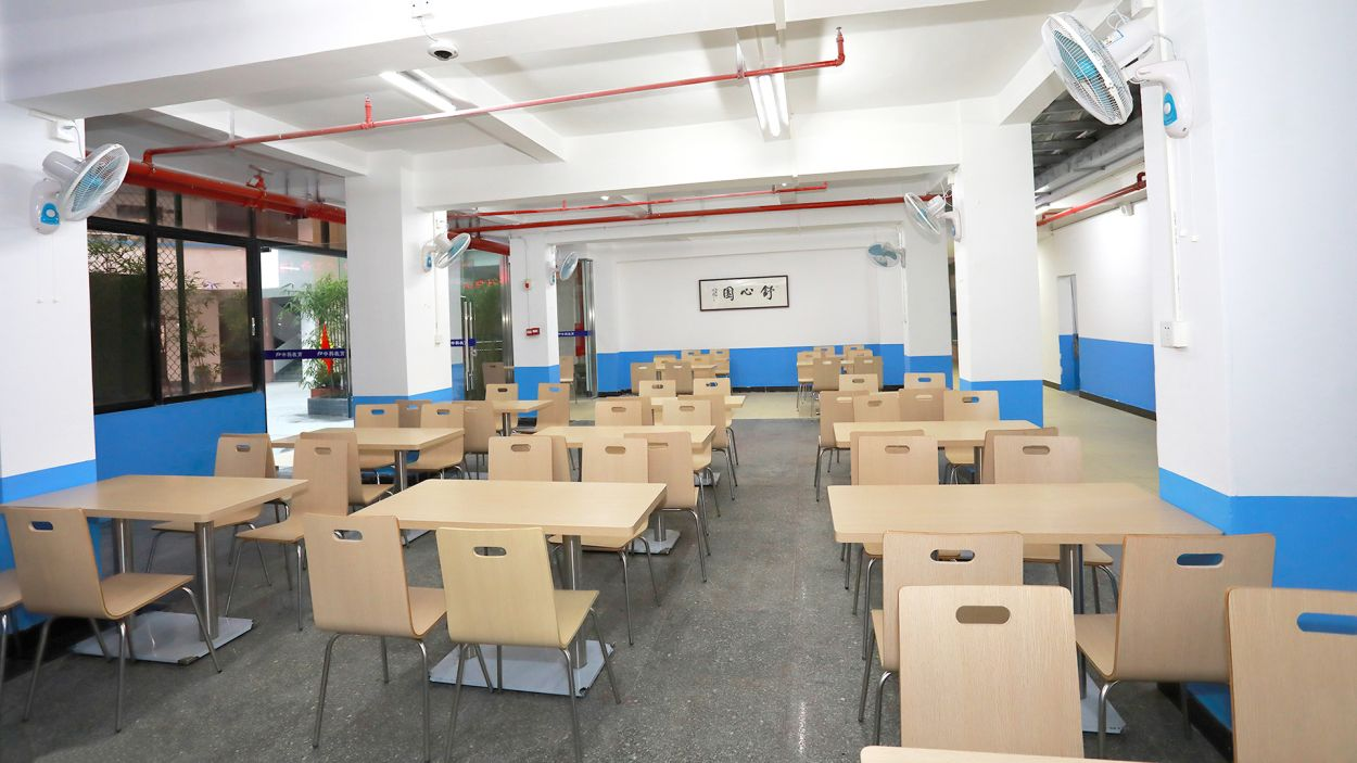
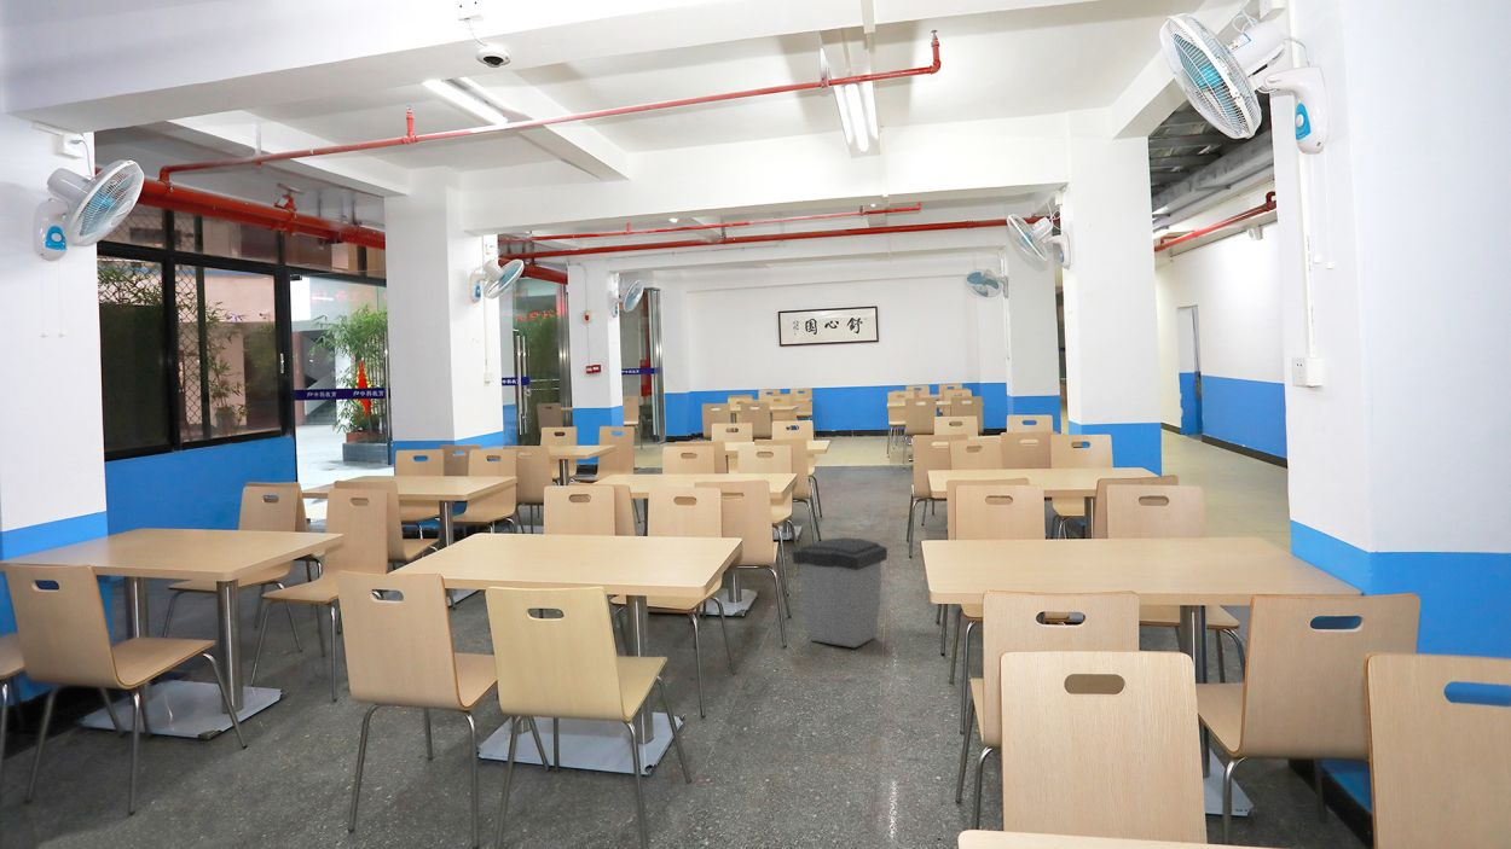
+ trash can [791,536,888,649]
